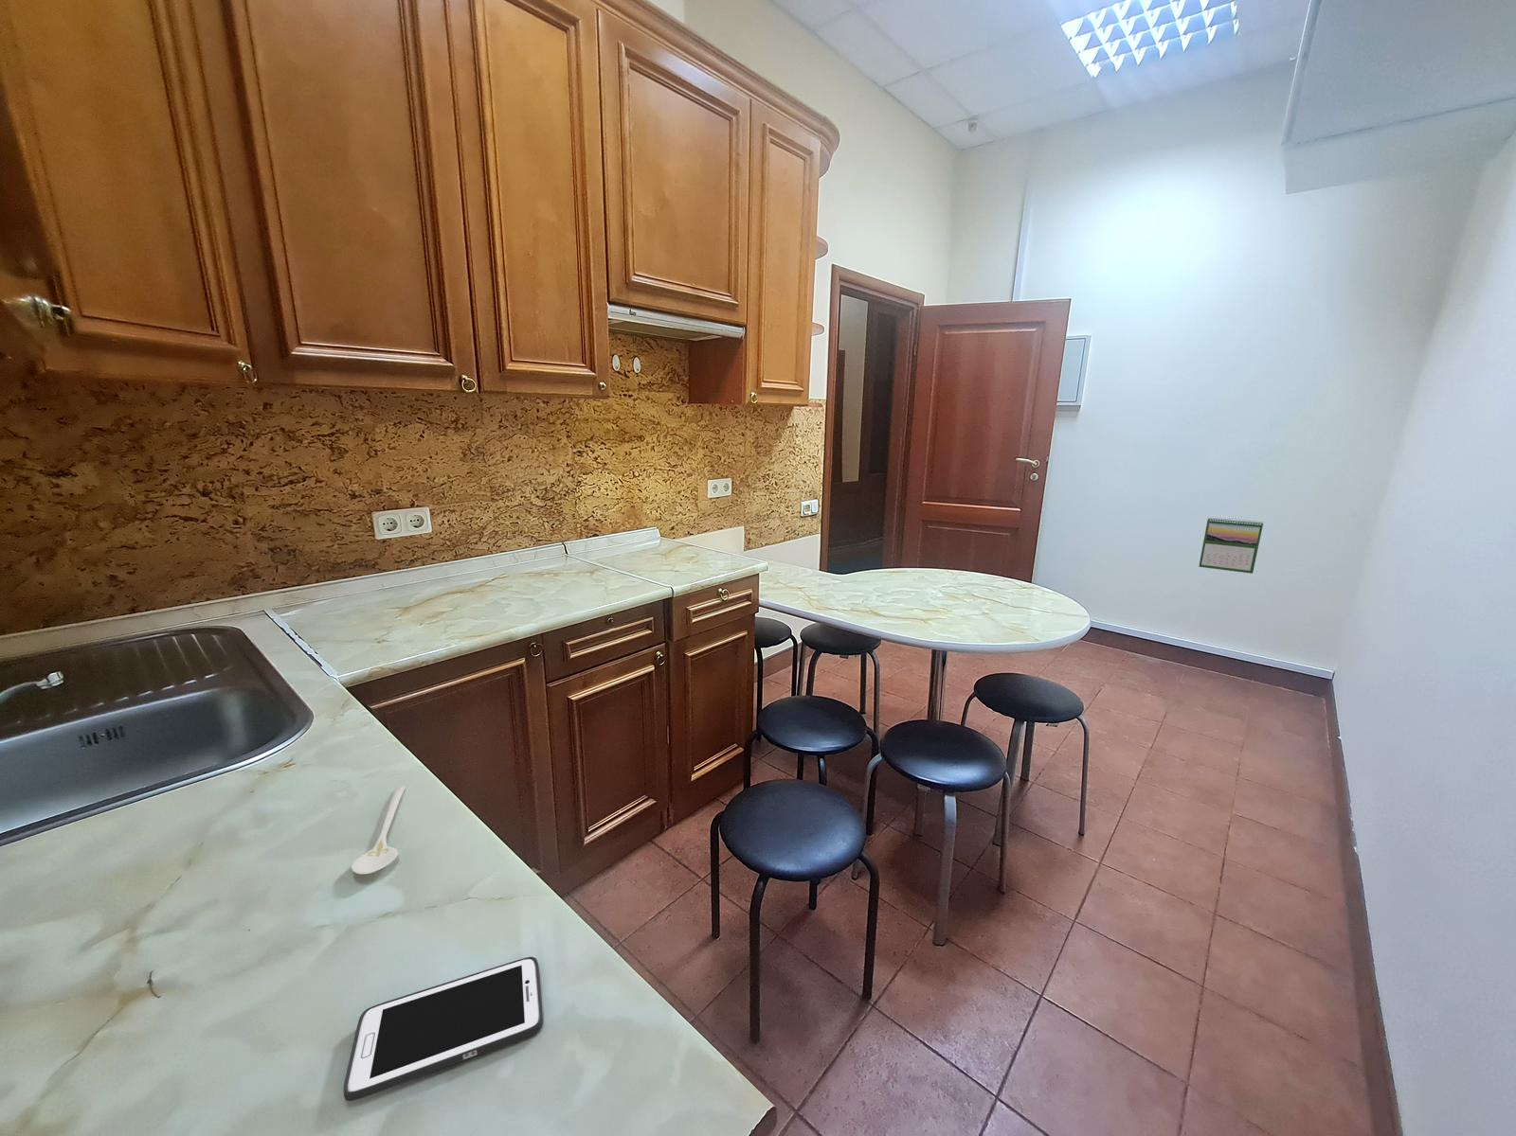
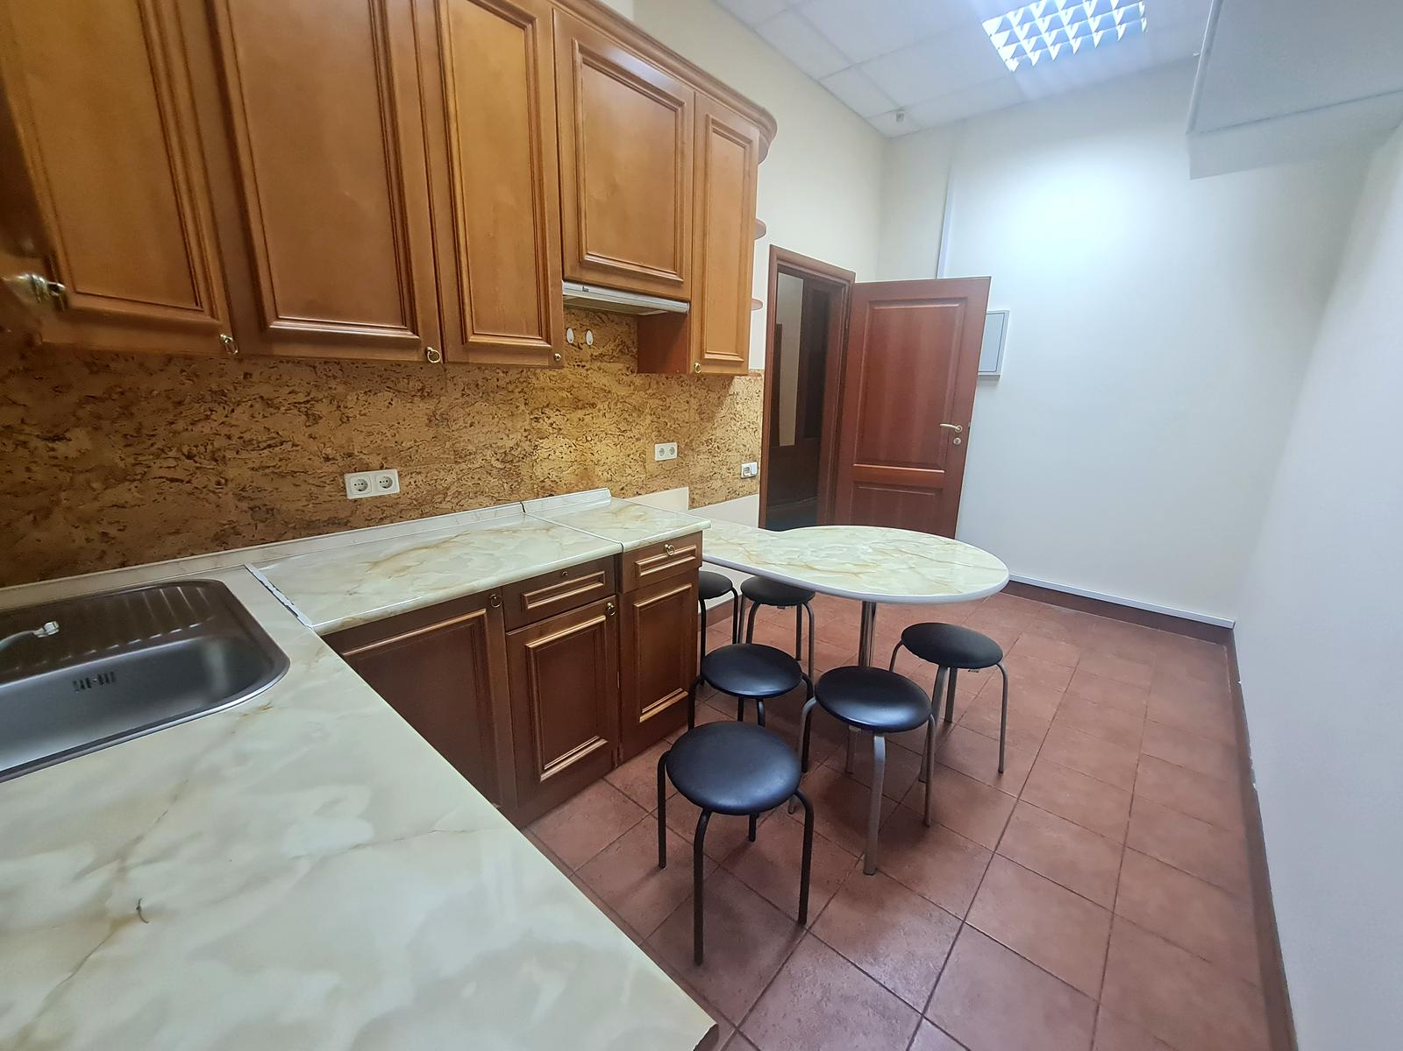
- stirrer [351,785,407,875]
- calendar [1197,517,1264,575]
- cell phone [343,956,544,1101]
